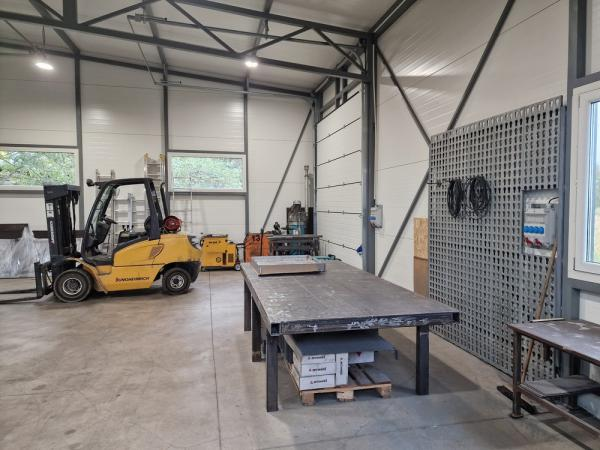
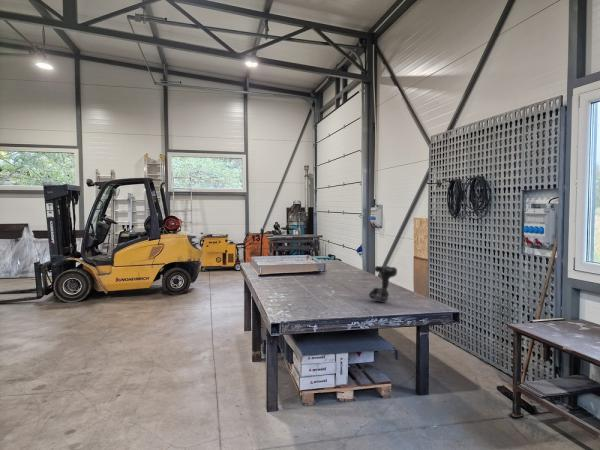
+ power drill [368,265,398,303]
